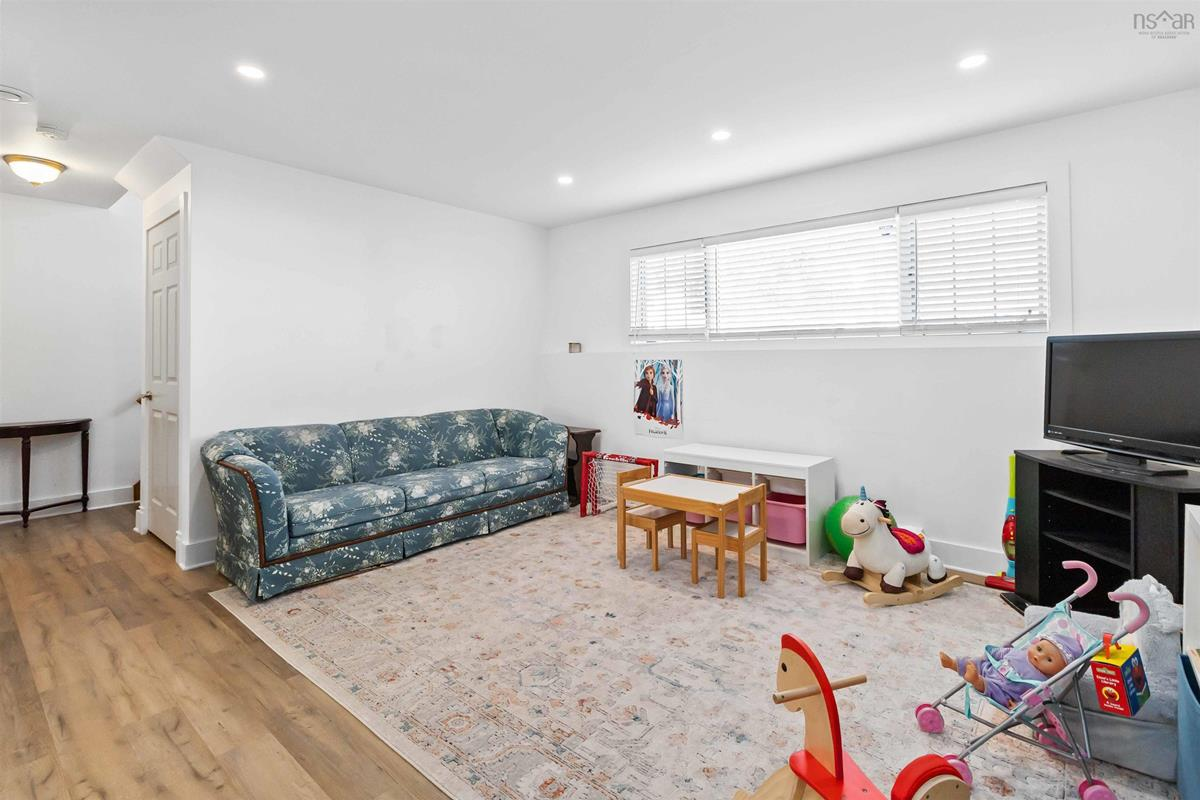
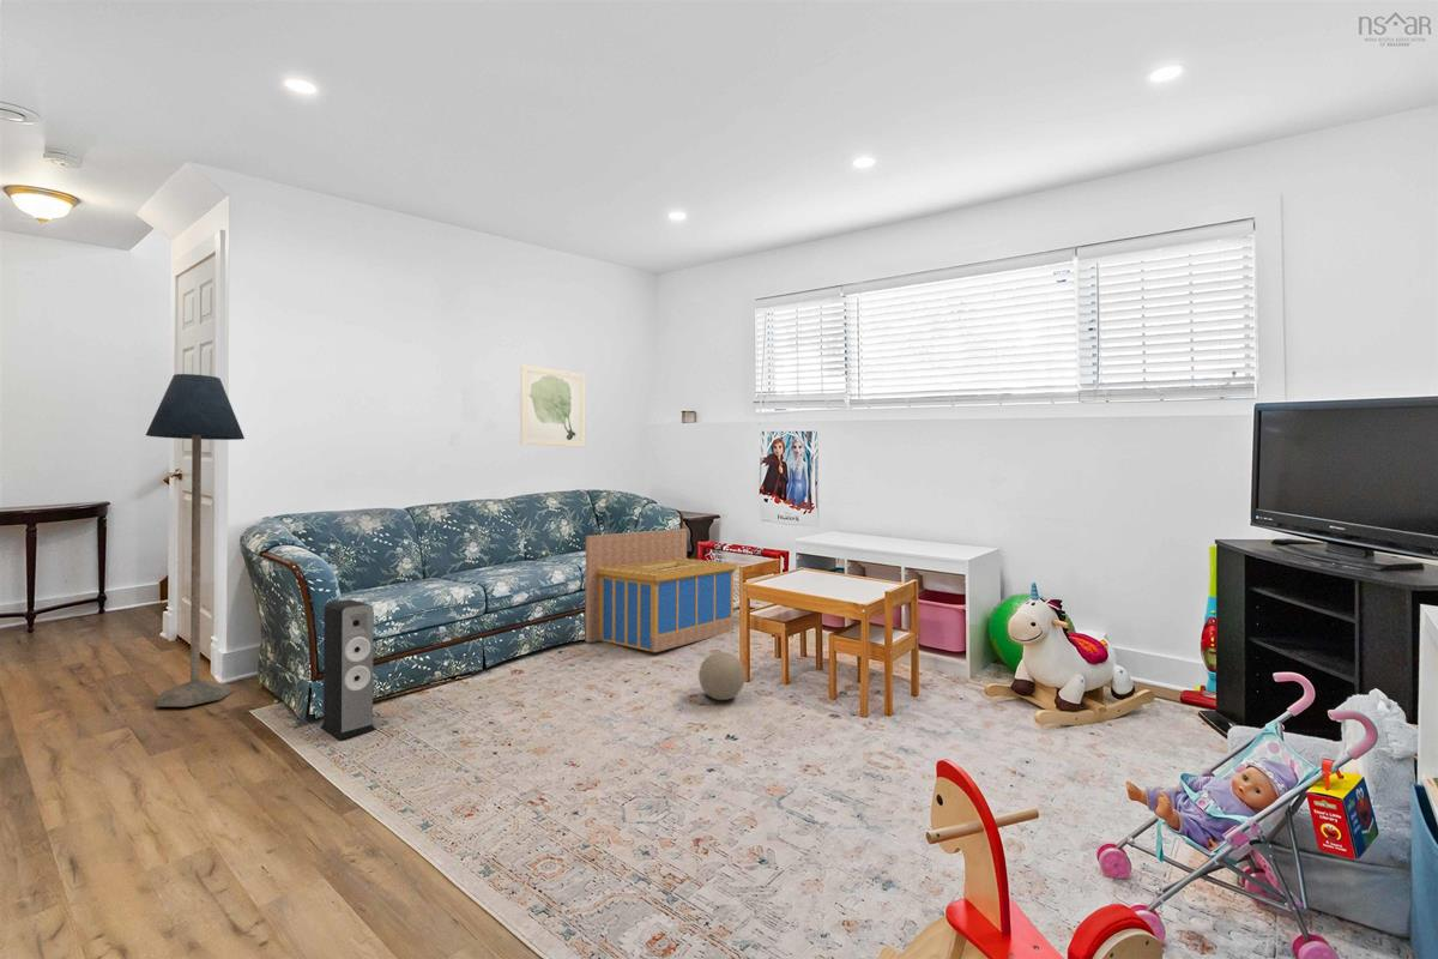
+ wall art [519,363,587,448]
+ speaker [319,598,376,741]
+ storage bin [584,527,738,653]
+ ball [697,651,747,701]
+ floor lamp [145,373,246,708]
